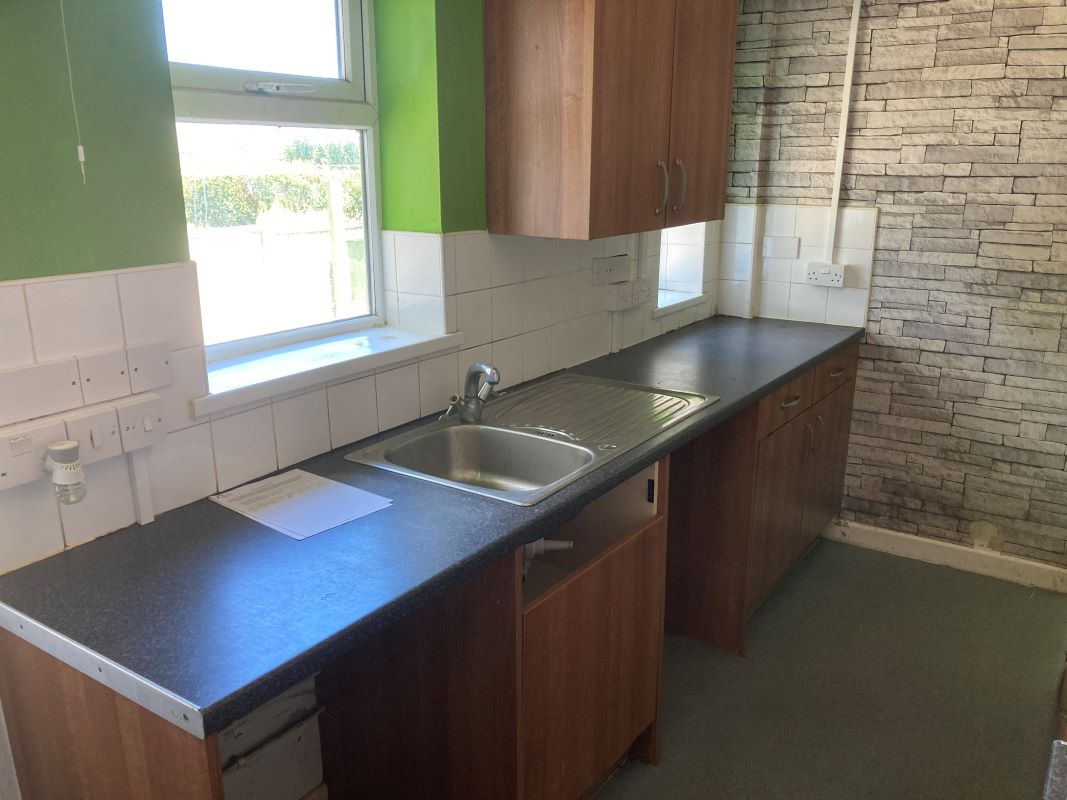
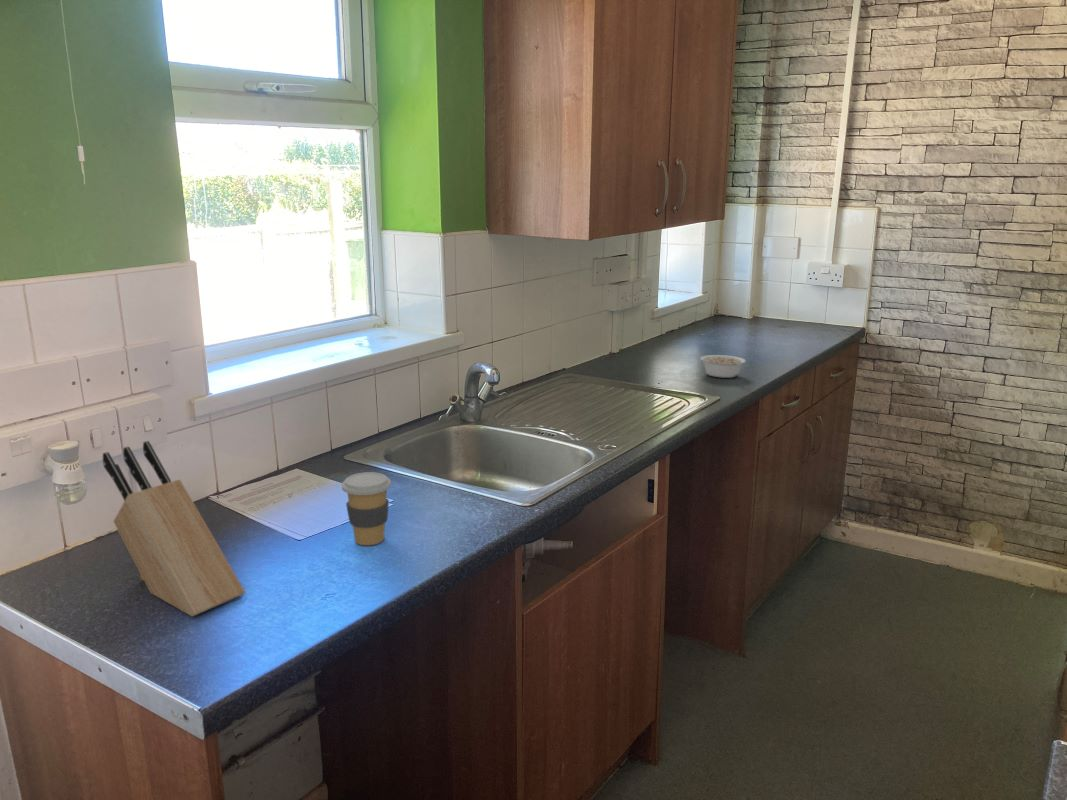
+ legume [699,354,747,379]
+ knife block [102,440,246,618]
+ coffee cup [341,471,392,546]
